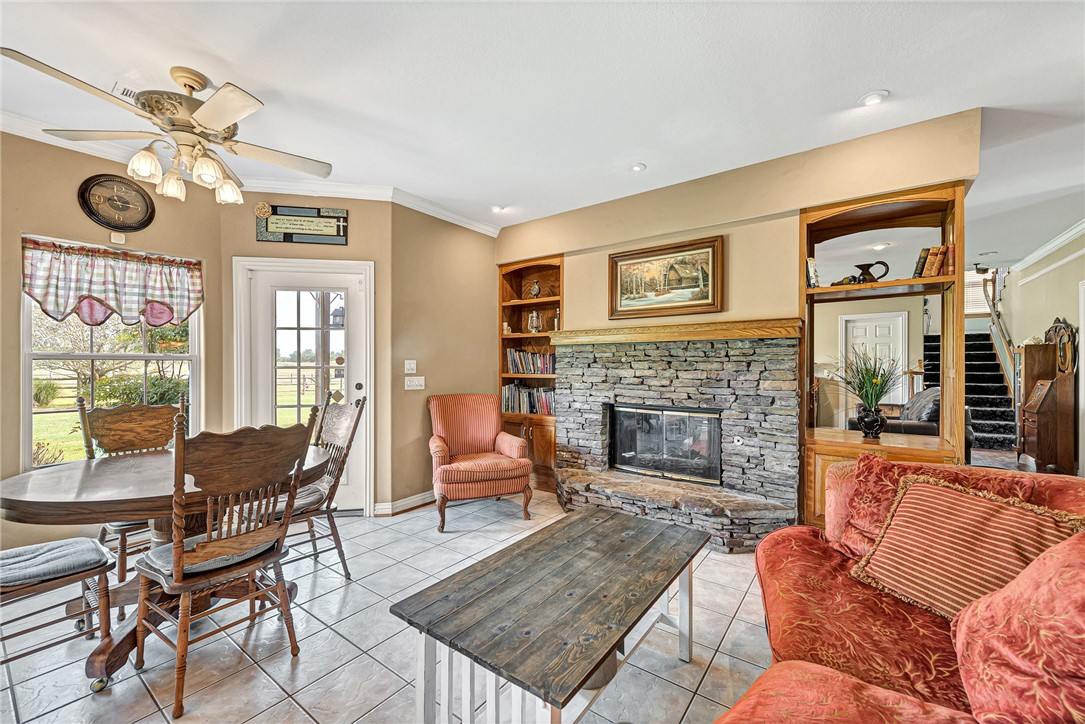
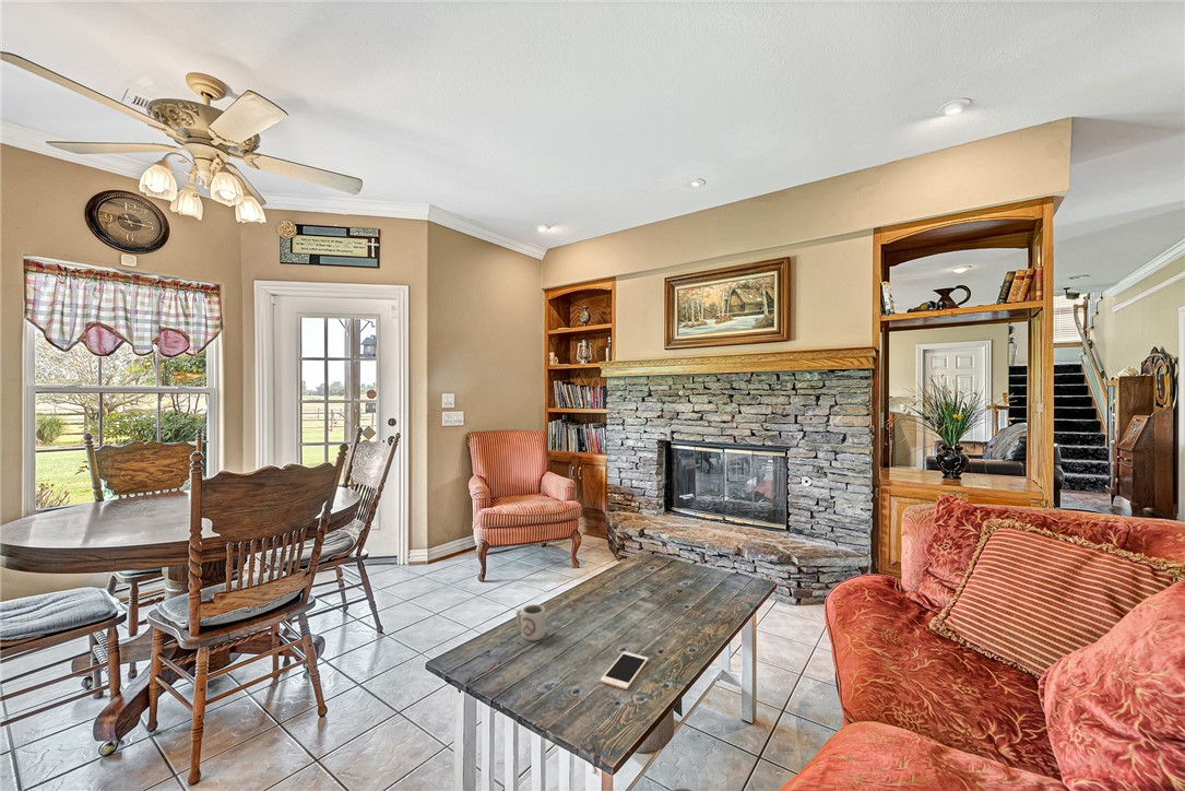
+ cup [516,603,546,642]
+ cell phone [600,650,650,690]
